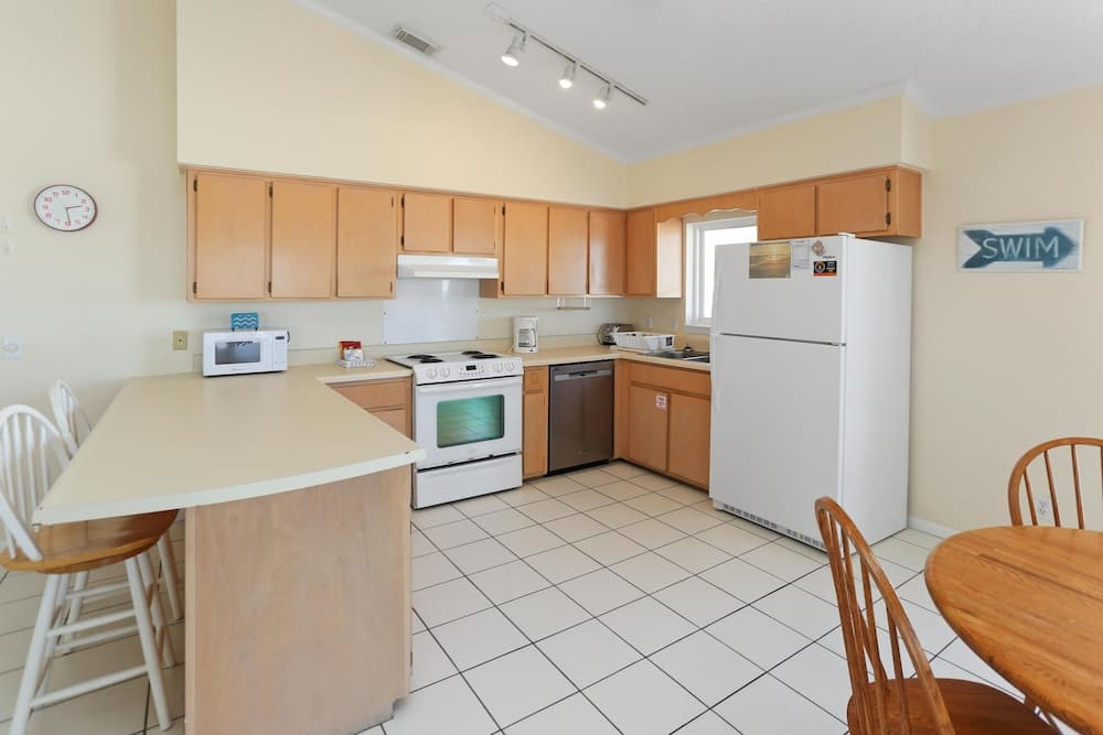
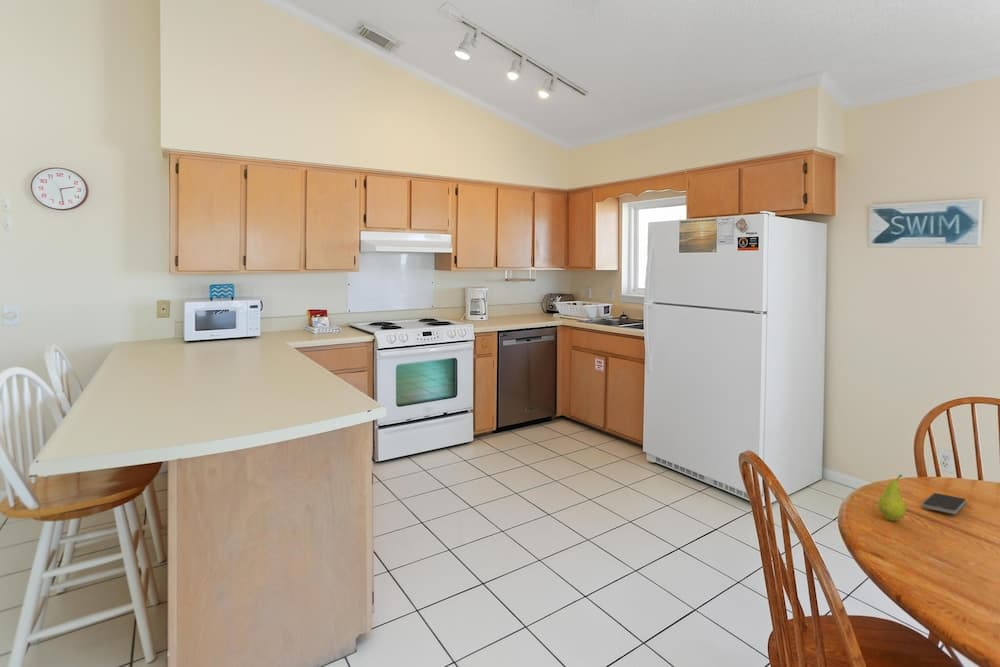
+ fruit [877,474,907,522]
+ smartphone [921,492,967,515]
